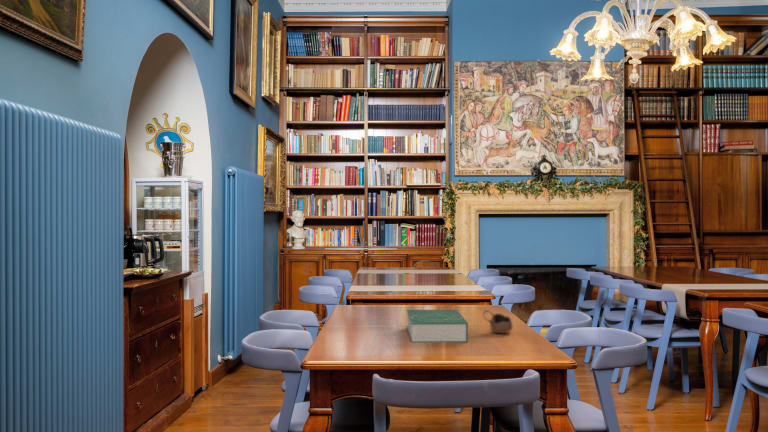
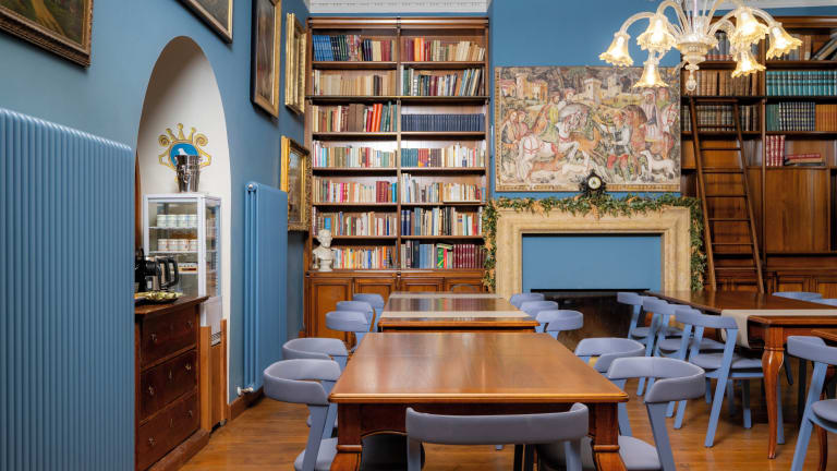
- cup [482,309,514,334]
- book [406,309,469,344]
